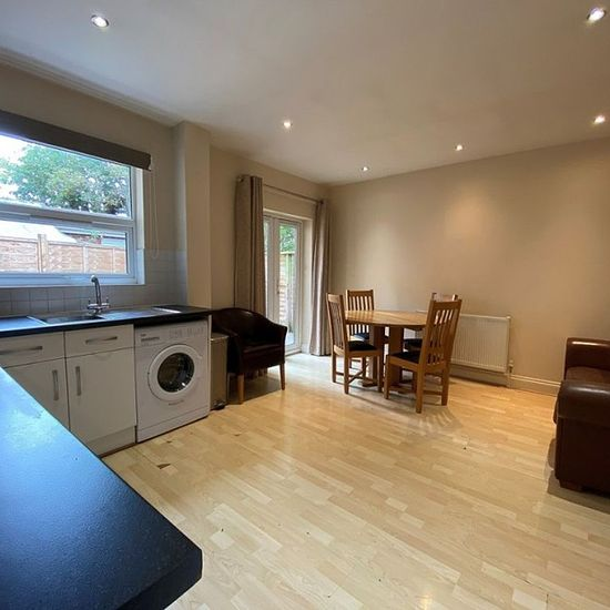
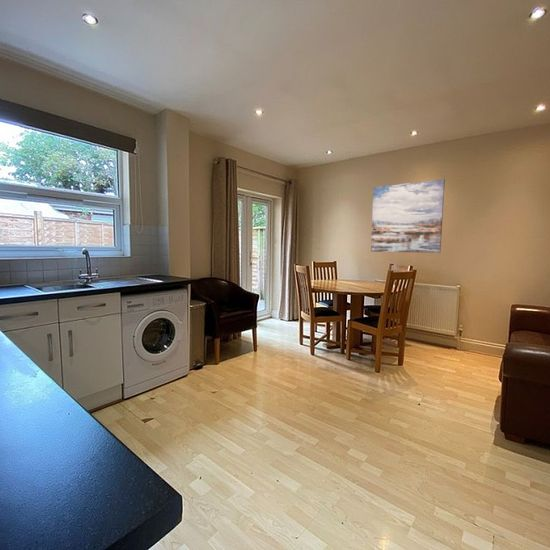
+ wall art [370,178,446,254]
